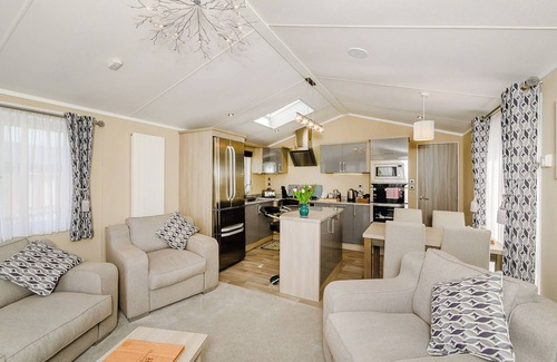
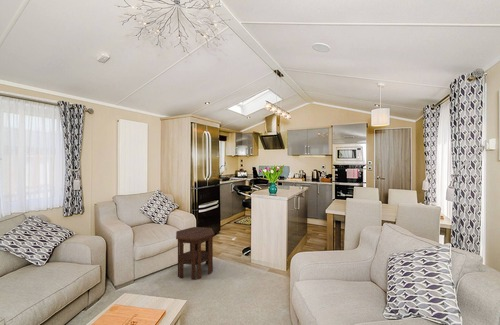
+ side table [175,226,215,281]
